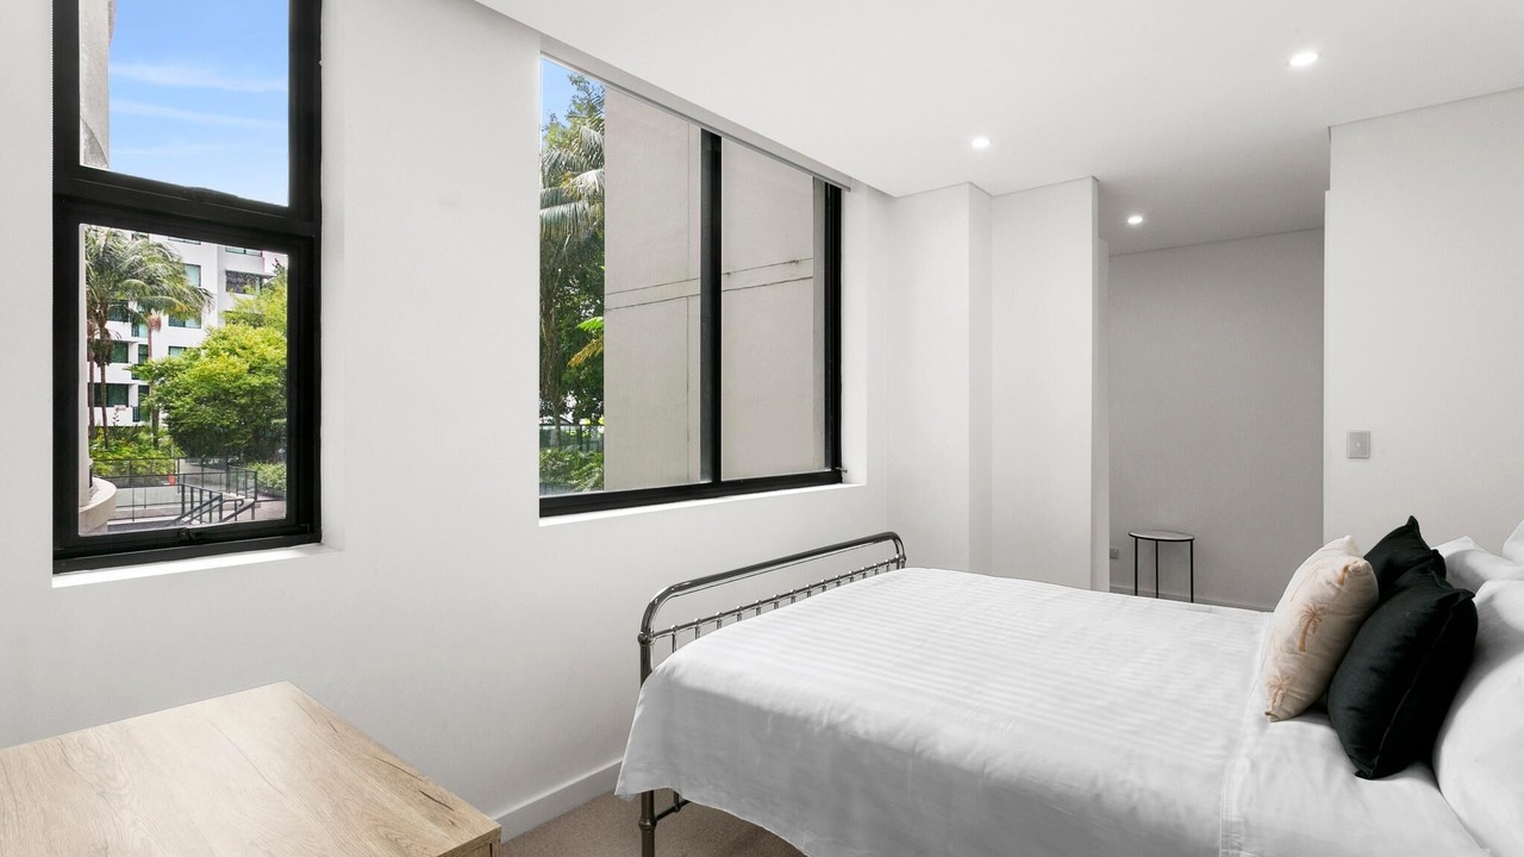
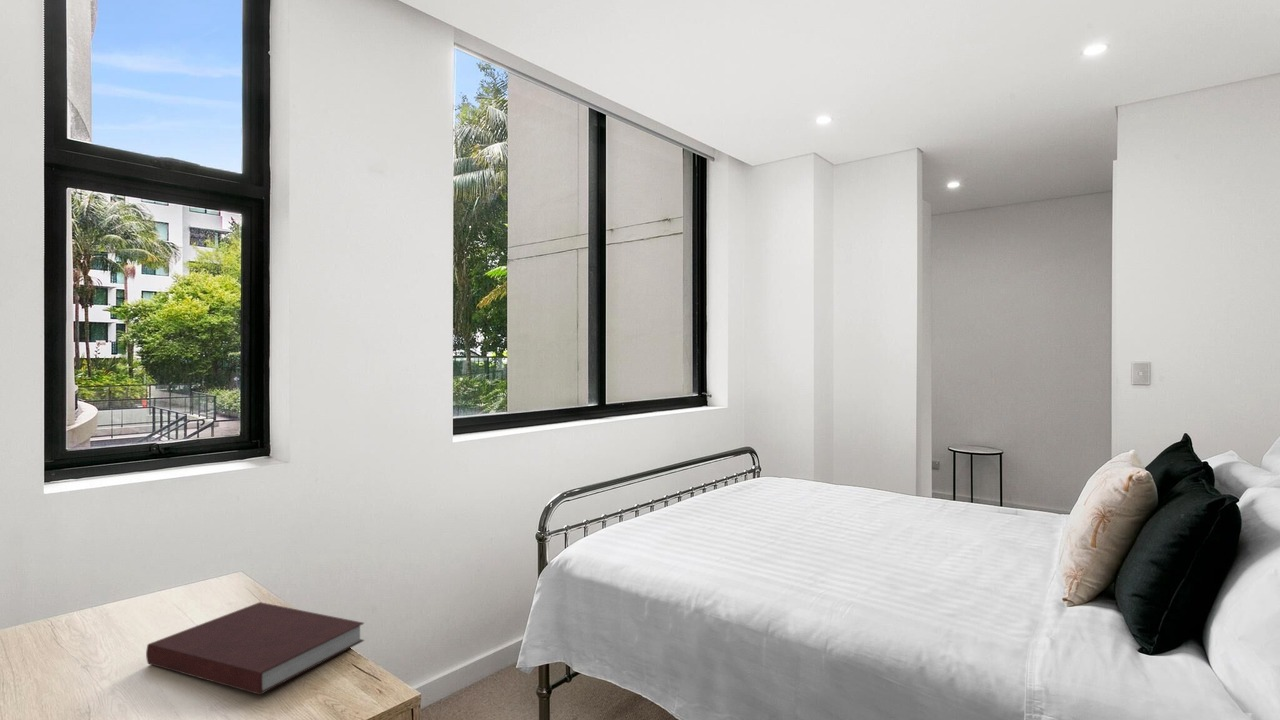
+ notebook [145,601,365,696]
